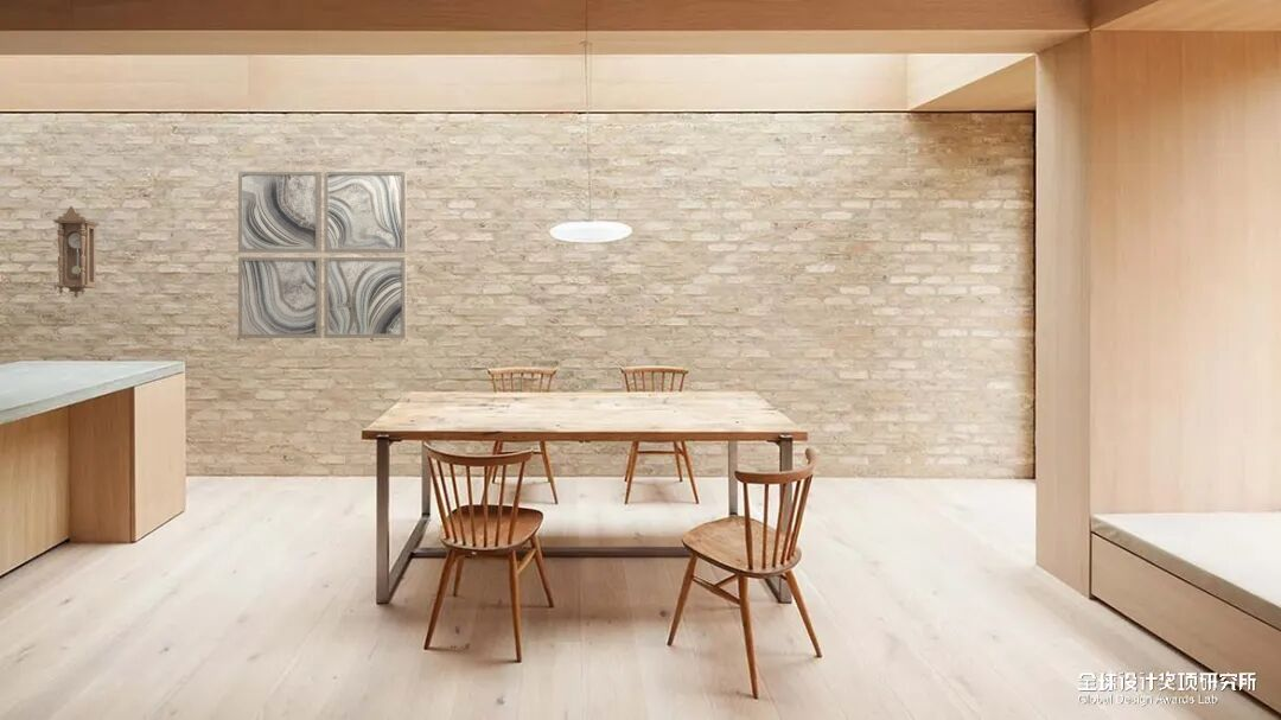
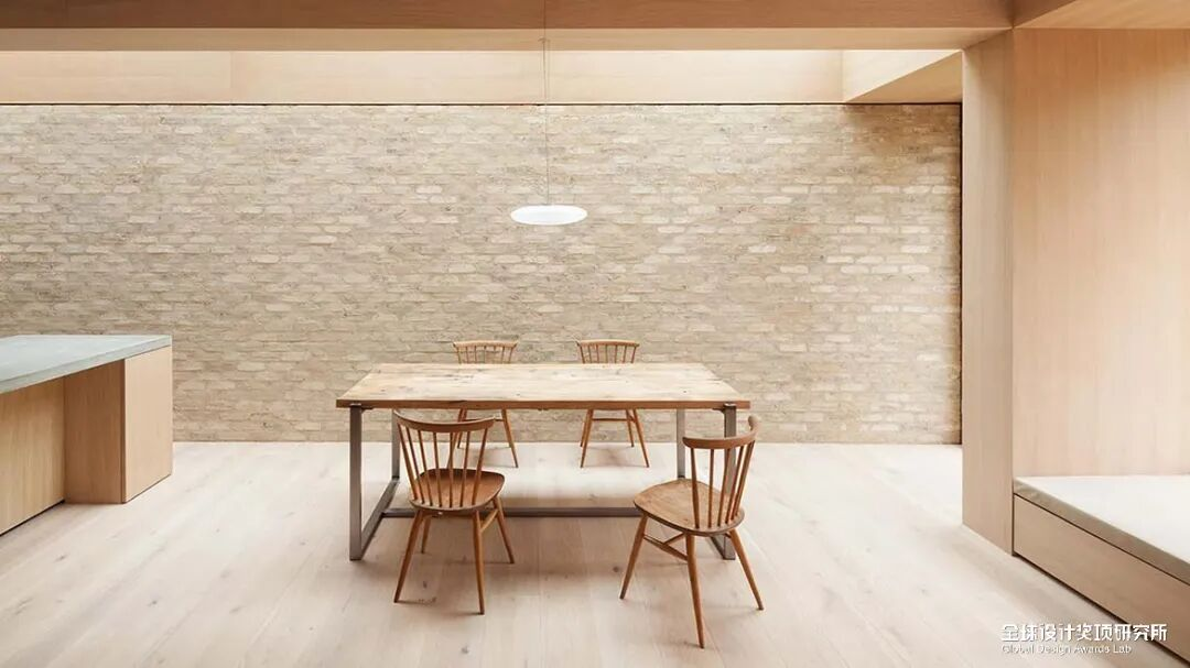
- wall art [237,170,408,339]
- pendulum clock [52,205,101,299]
